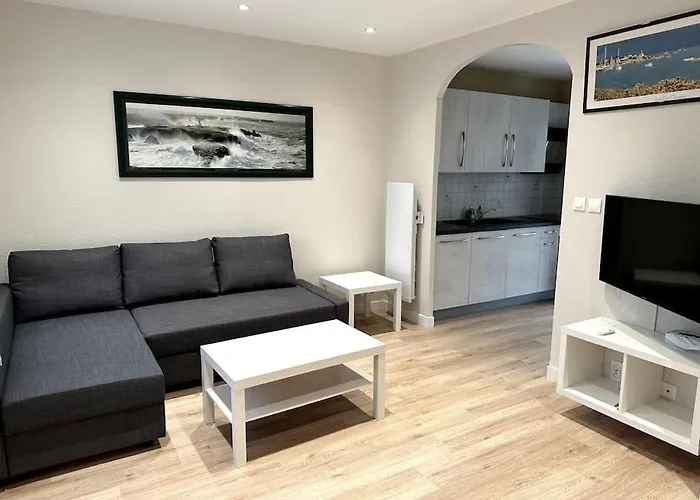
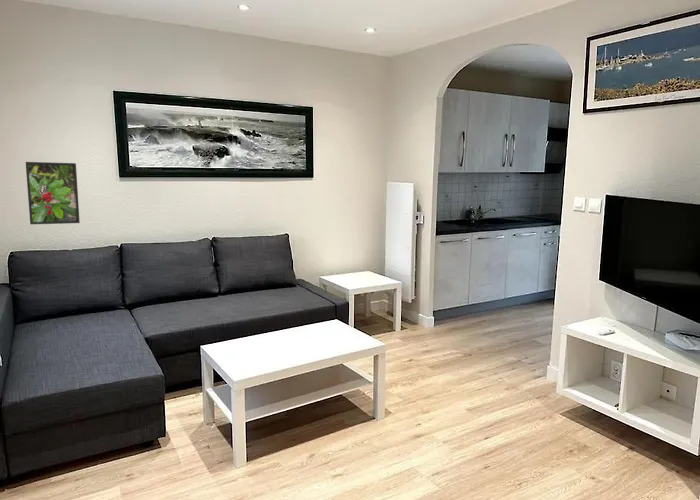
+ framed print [25,161,81,225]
